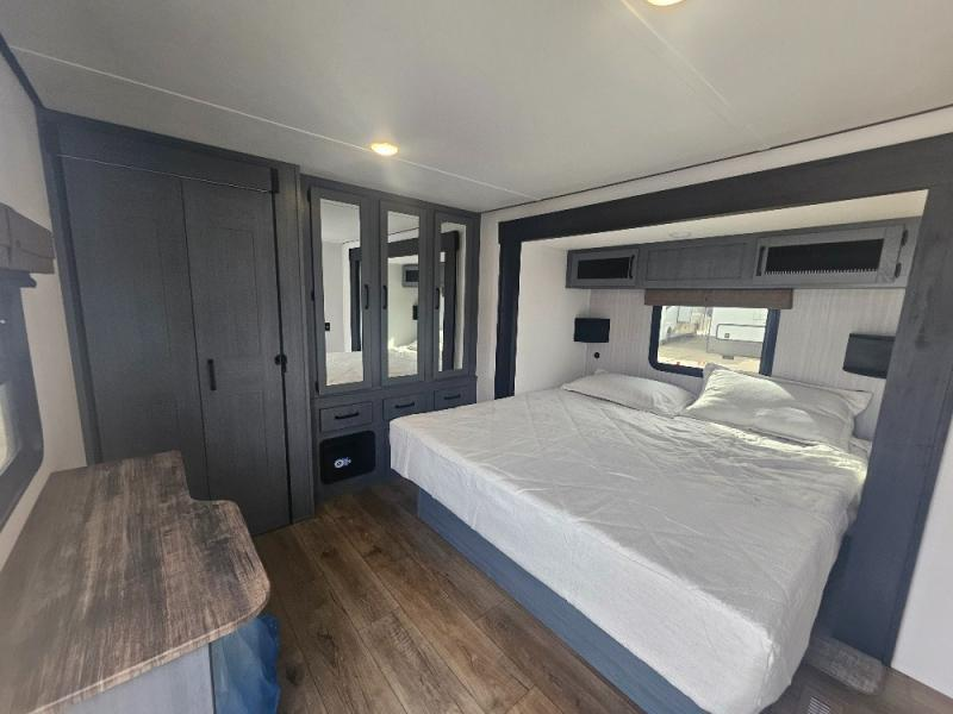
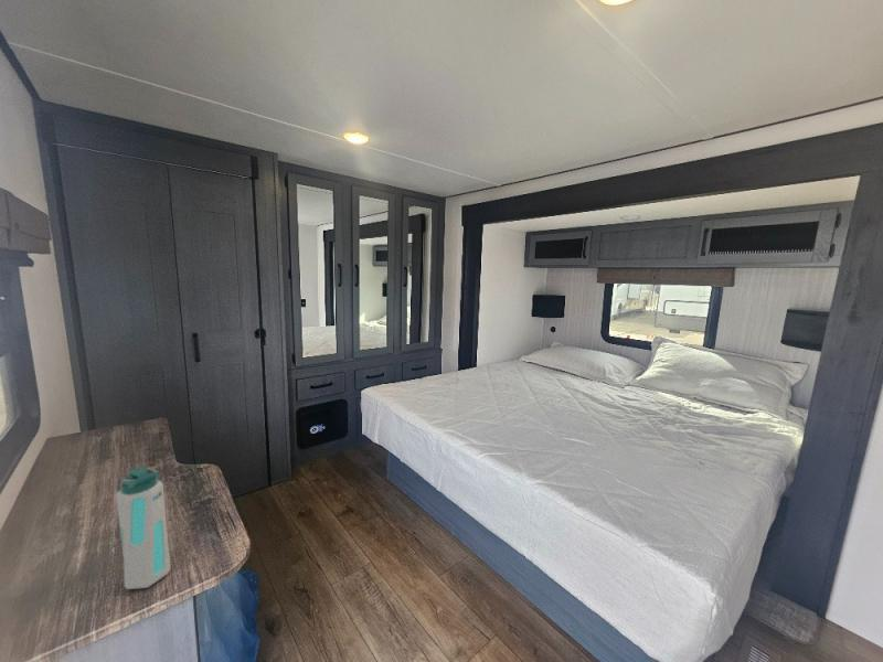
+ water bottle [115,466,171,590]
